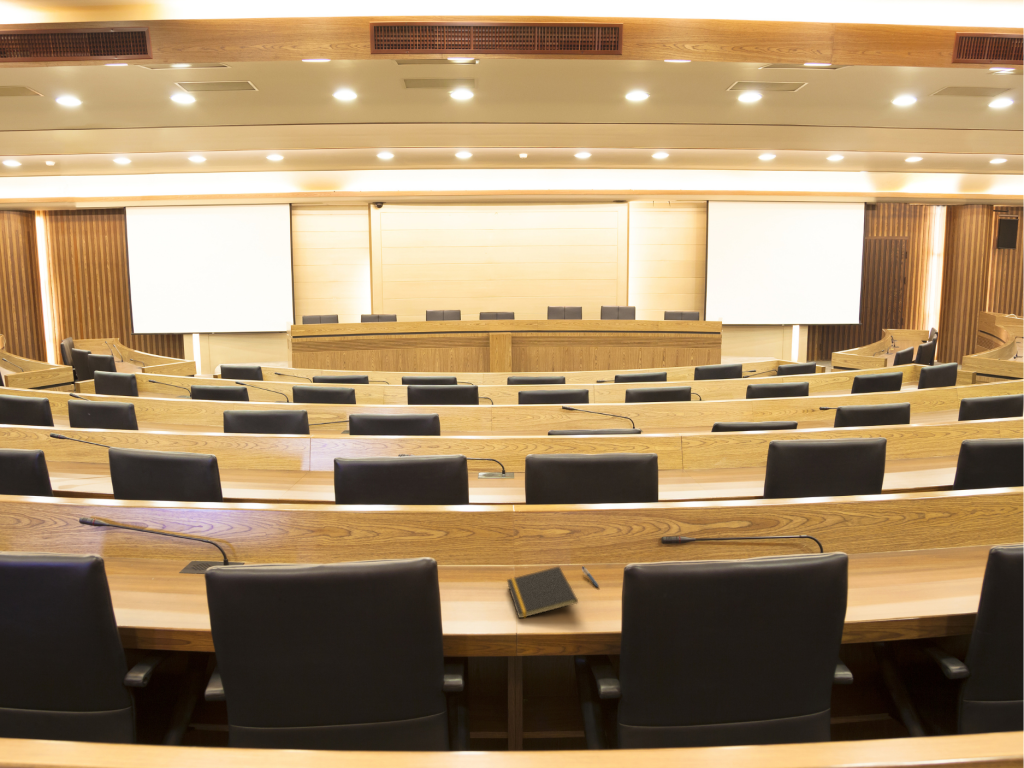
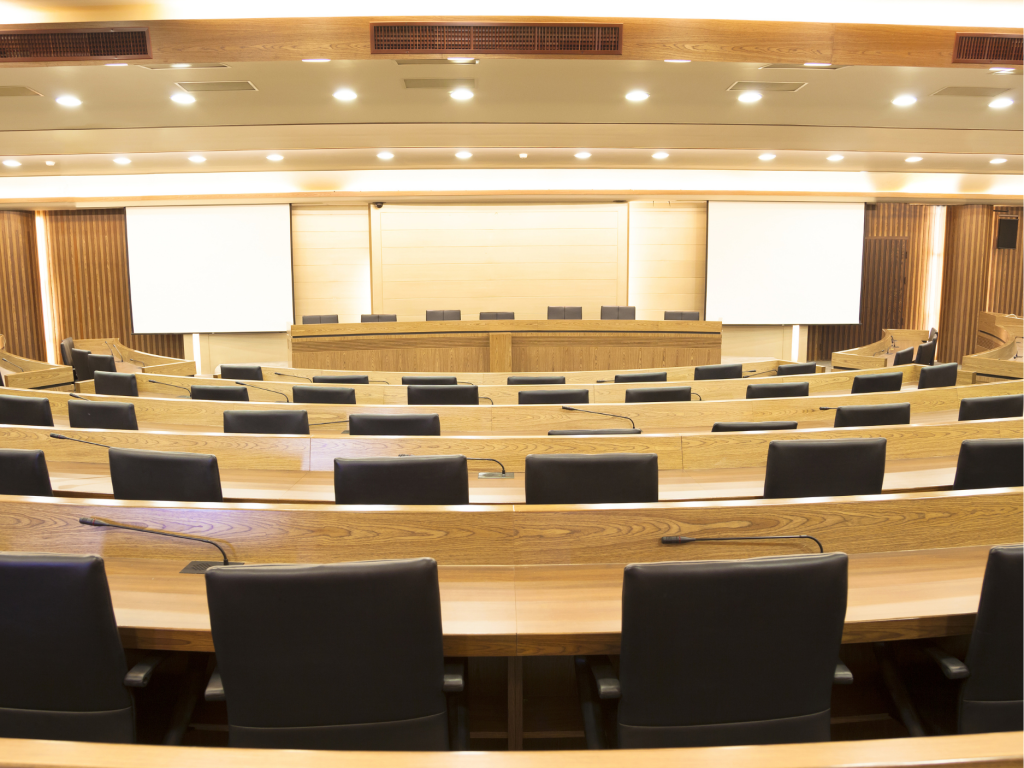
- pen [581,565,600,588]
- notepad [506,565,579,620]
